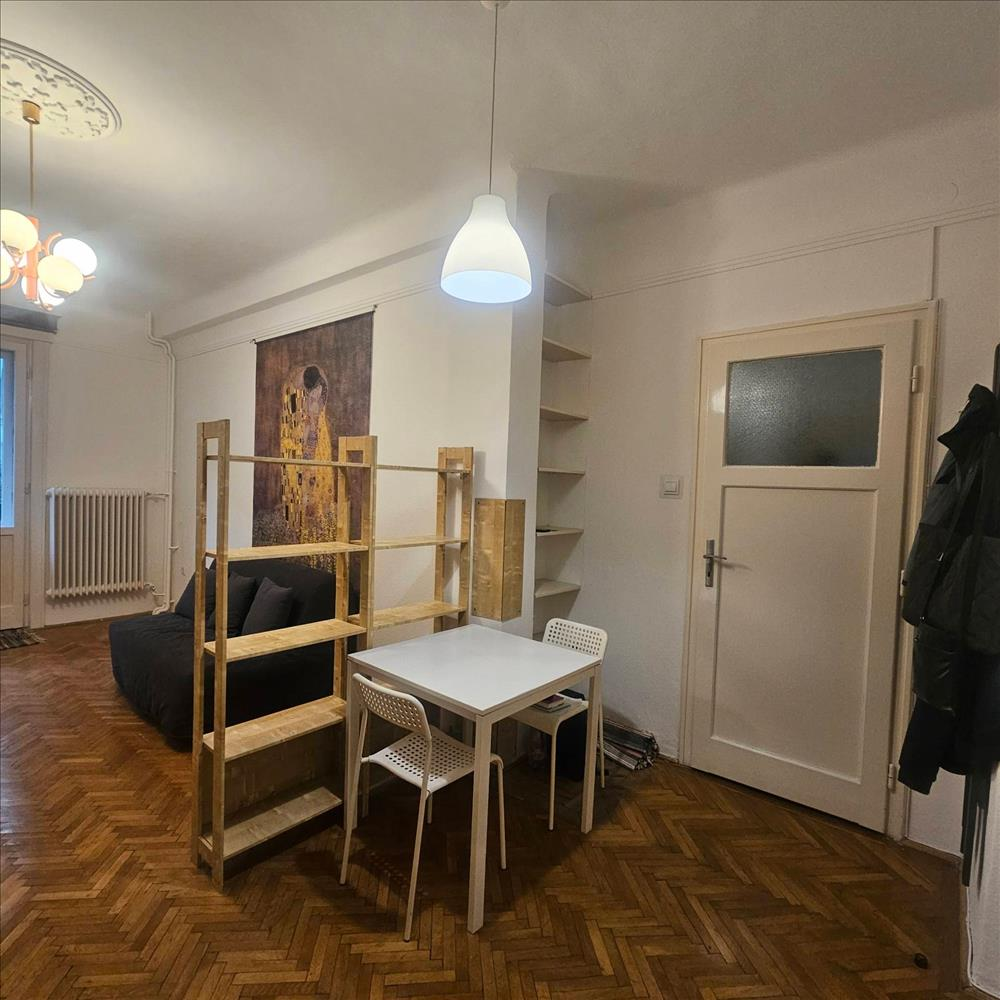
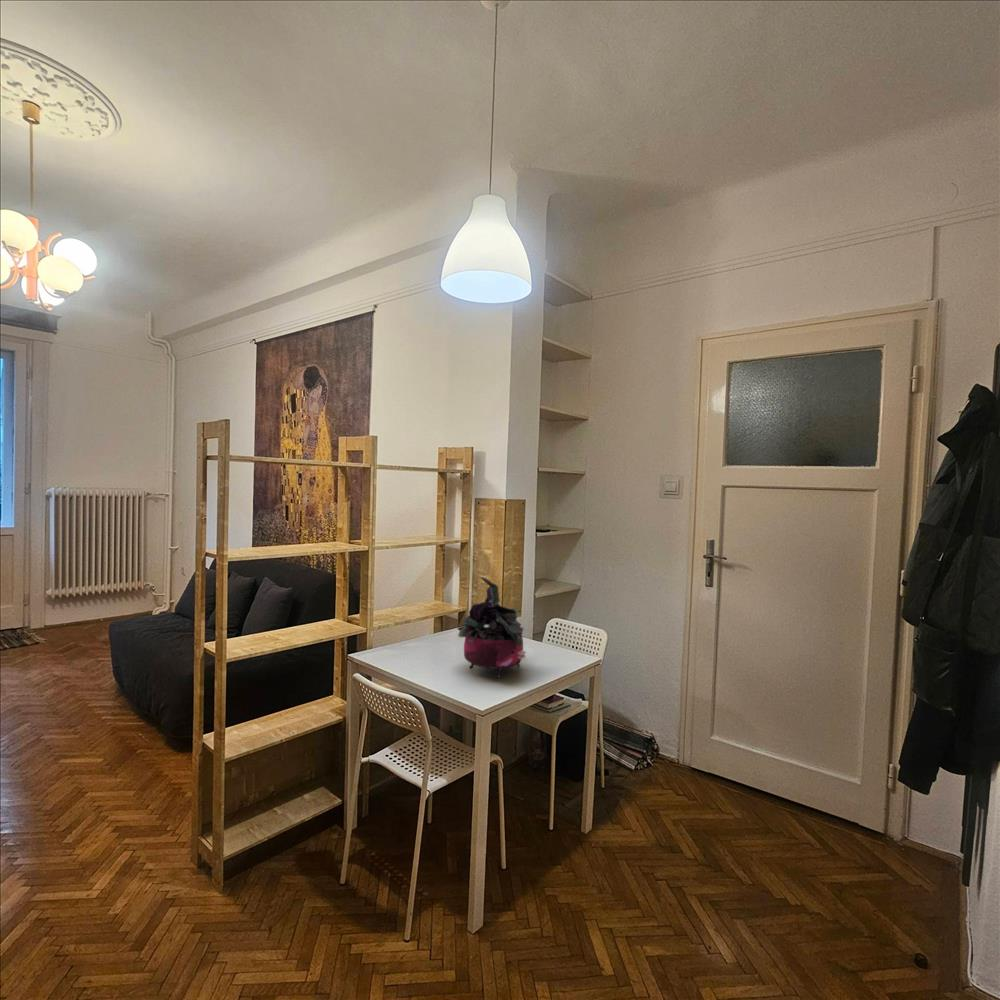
+ potted plant [457,576,527,679]
